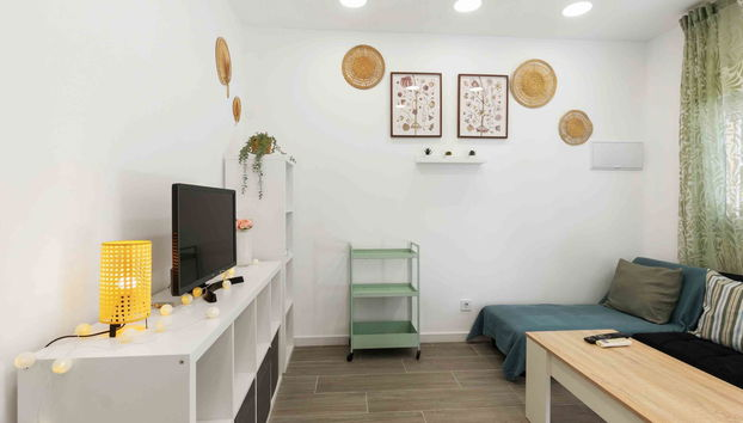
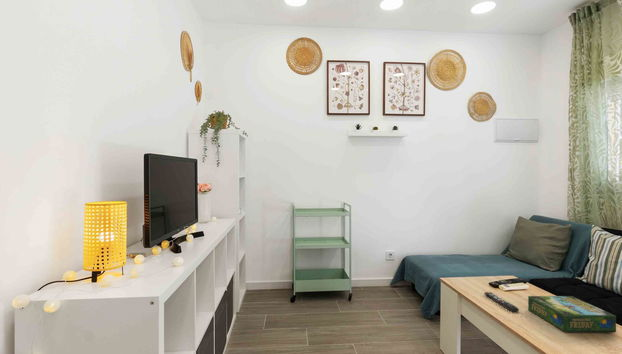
+ remote control [483,291,520,313]
+ board game [527,295,617,334]
